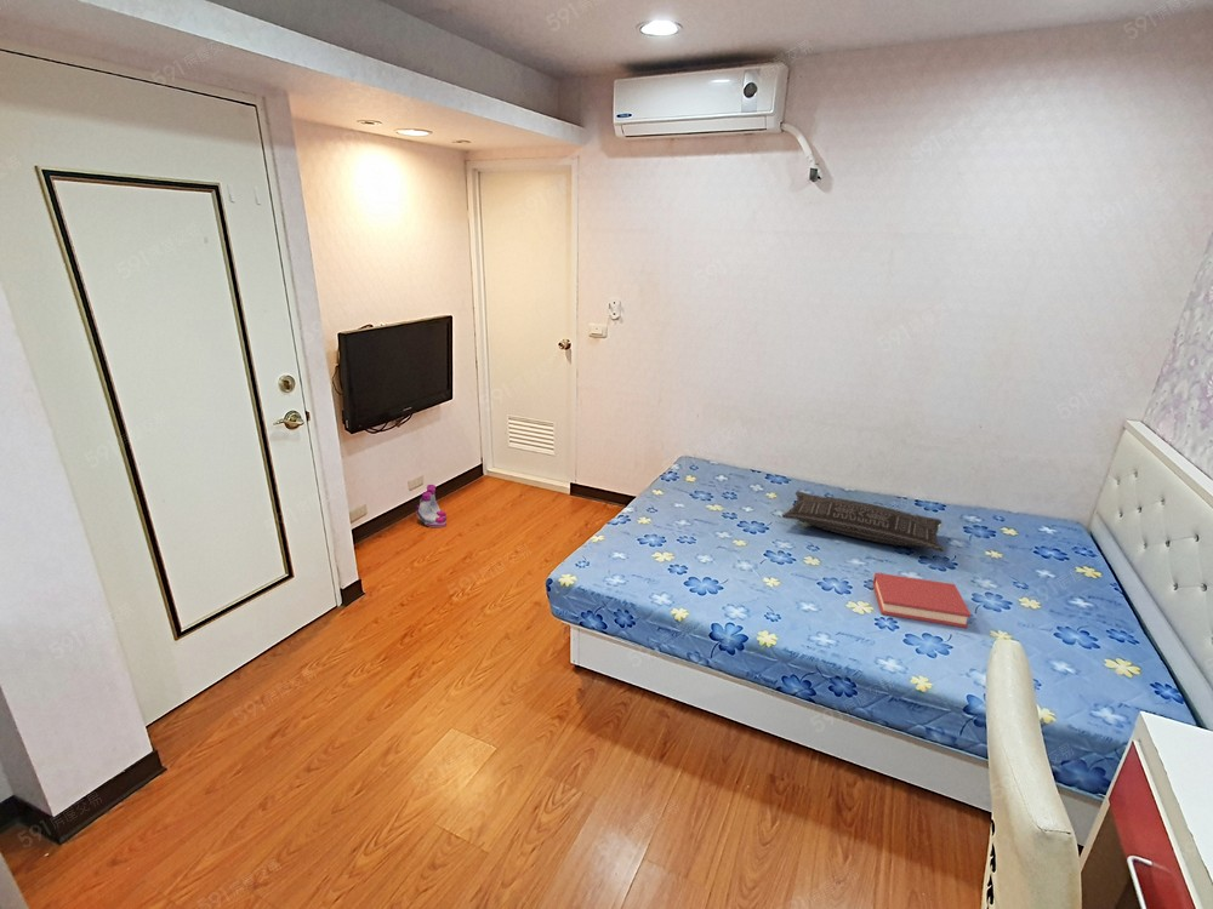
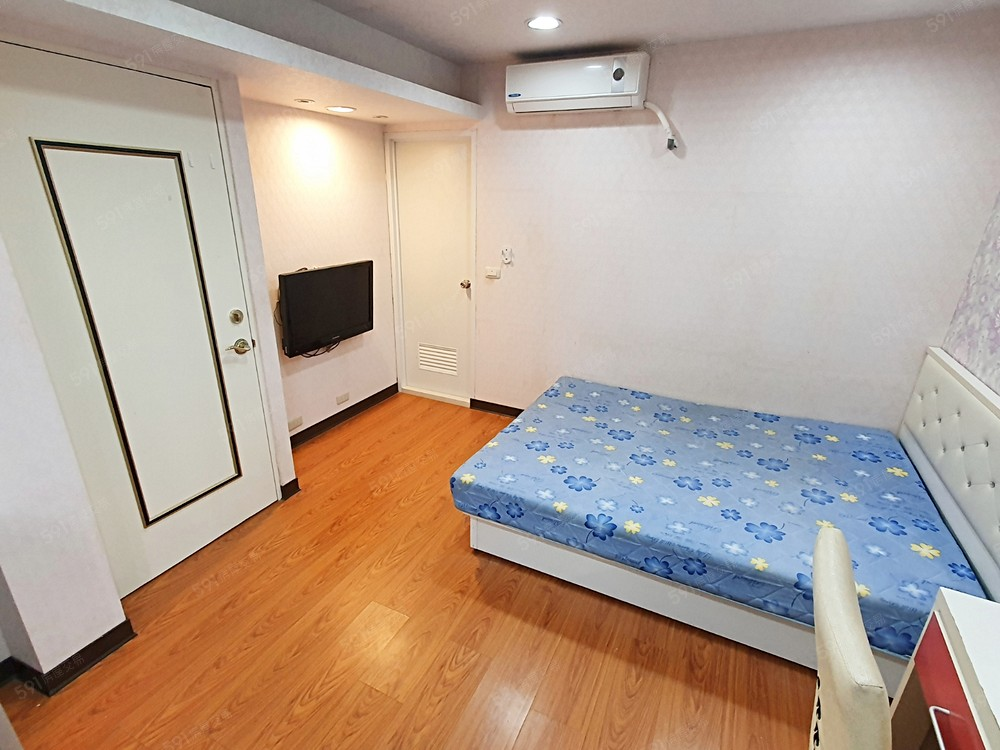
- pillow [781,491,946,553]
- boots [415,484,448,528]
- hardback book [872,572,972,629]
